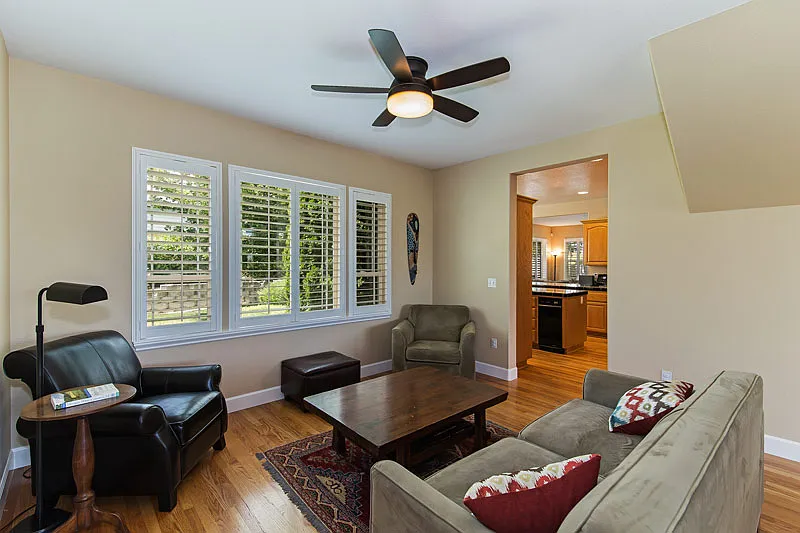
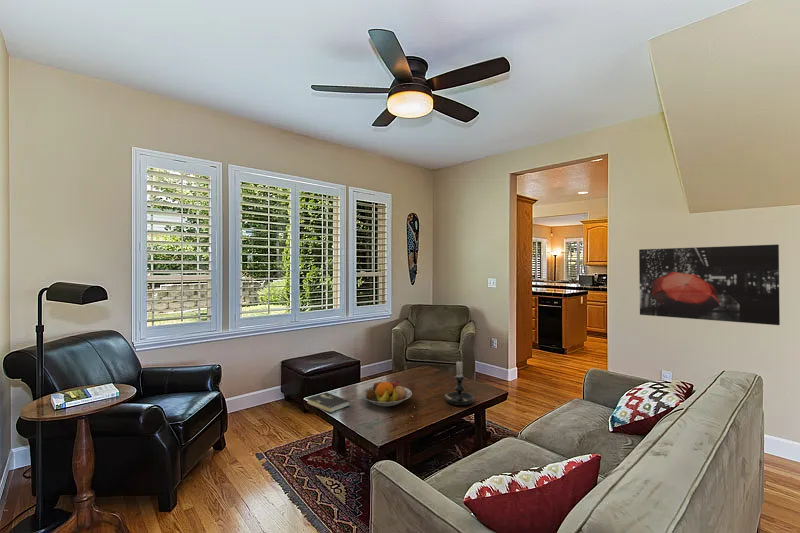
+ candle holder [443,358,475,406]
+ book [306,392,351,413]
+ fruit bowl [360,379,413,407]
+ wall art [638,244,781,326]
